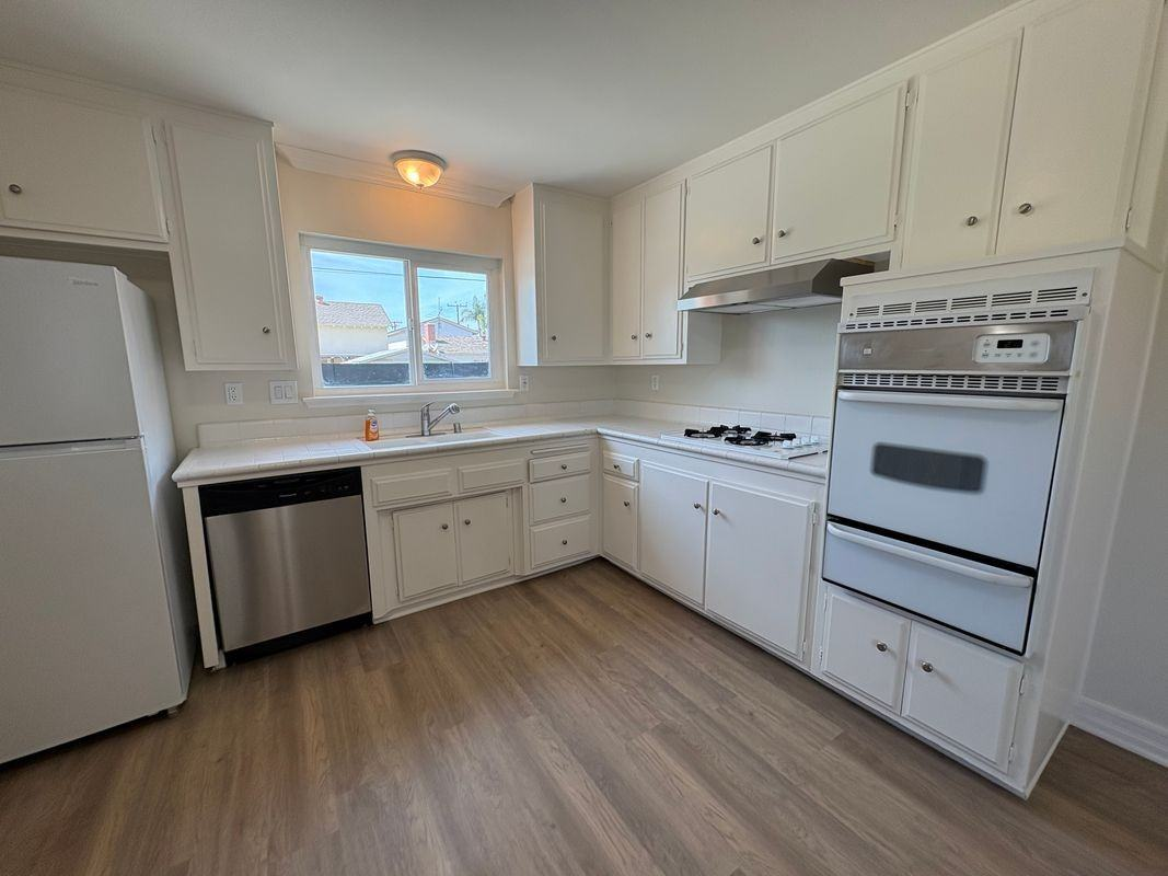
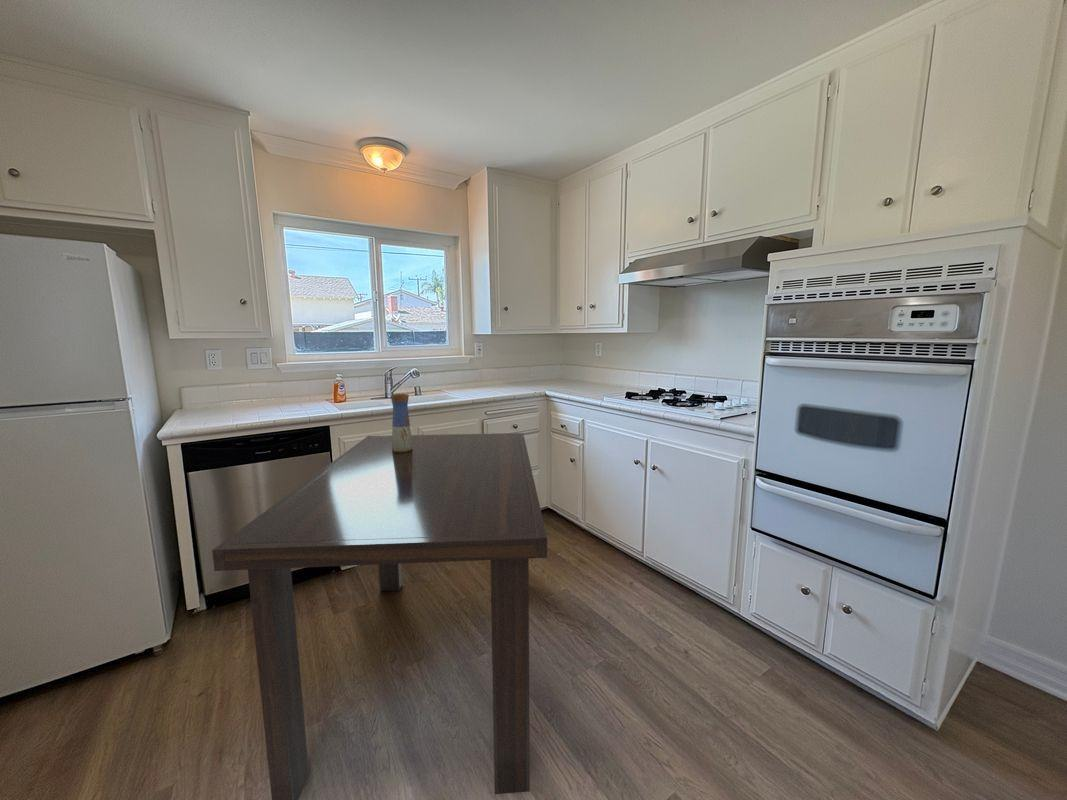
+ dining table [211,432,548,800]
+ vase [390,393,413,453]
